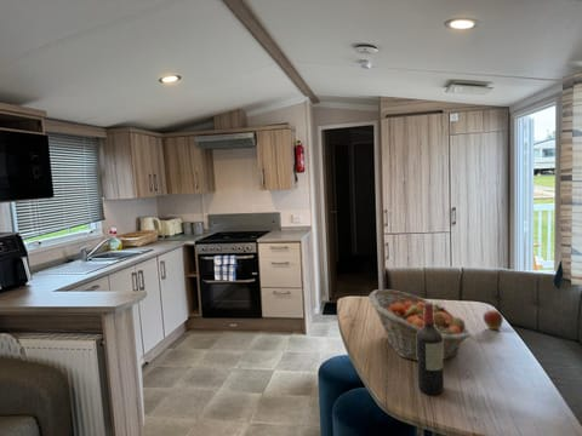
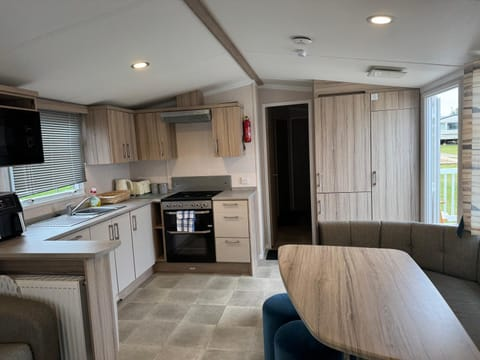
- fruit basket [367,288,472,362]
- wine bottle [417,302,445,396]
- apple [483,308,504,331]
